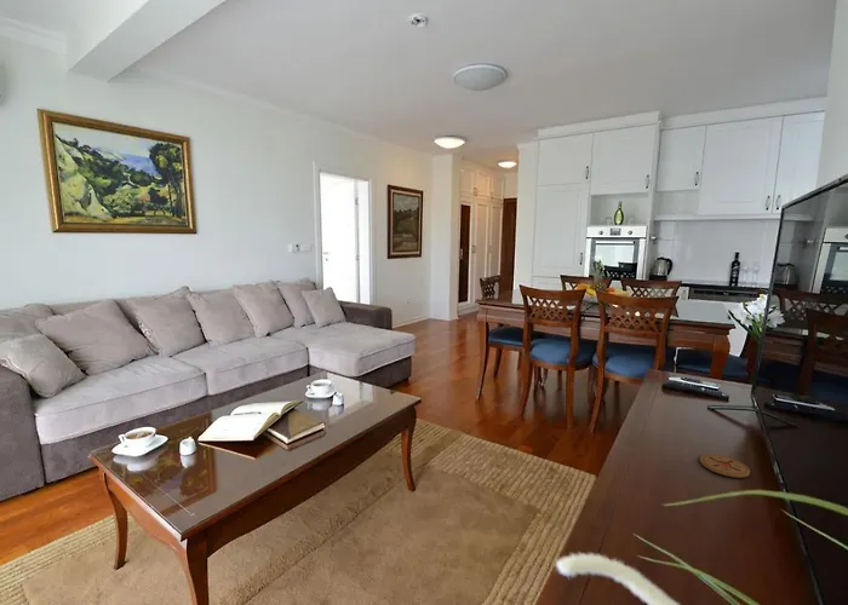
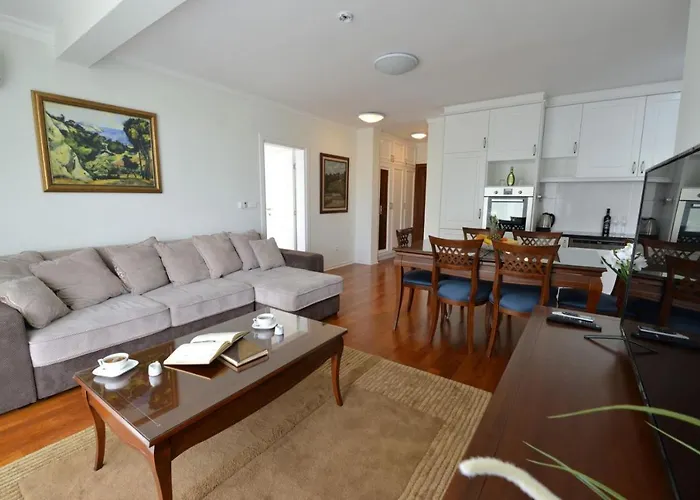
- coaster [699,453,751,479]
